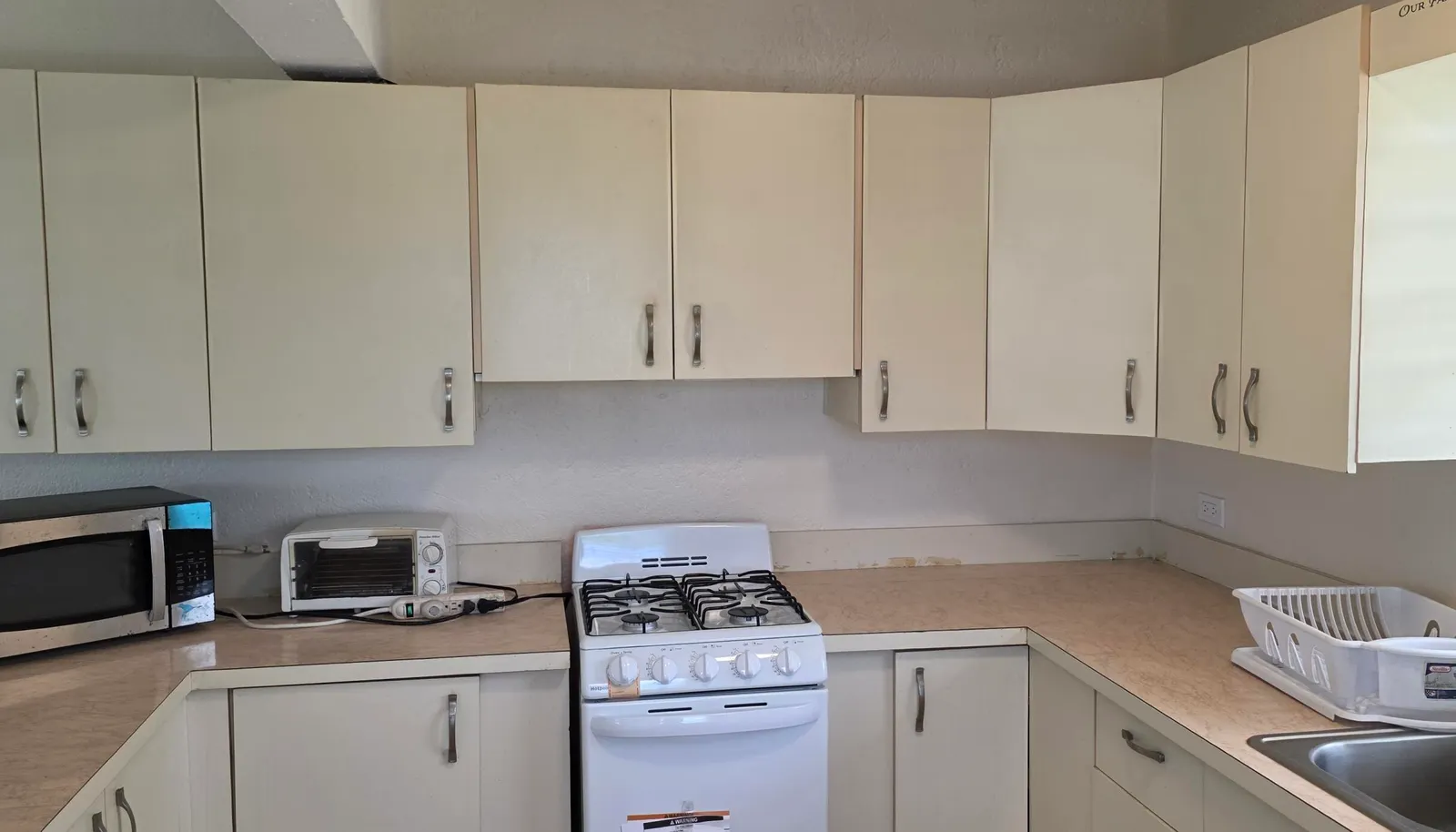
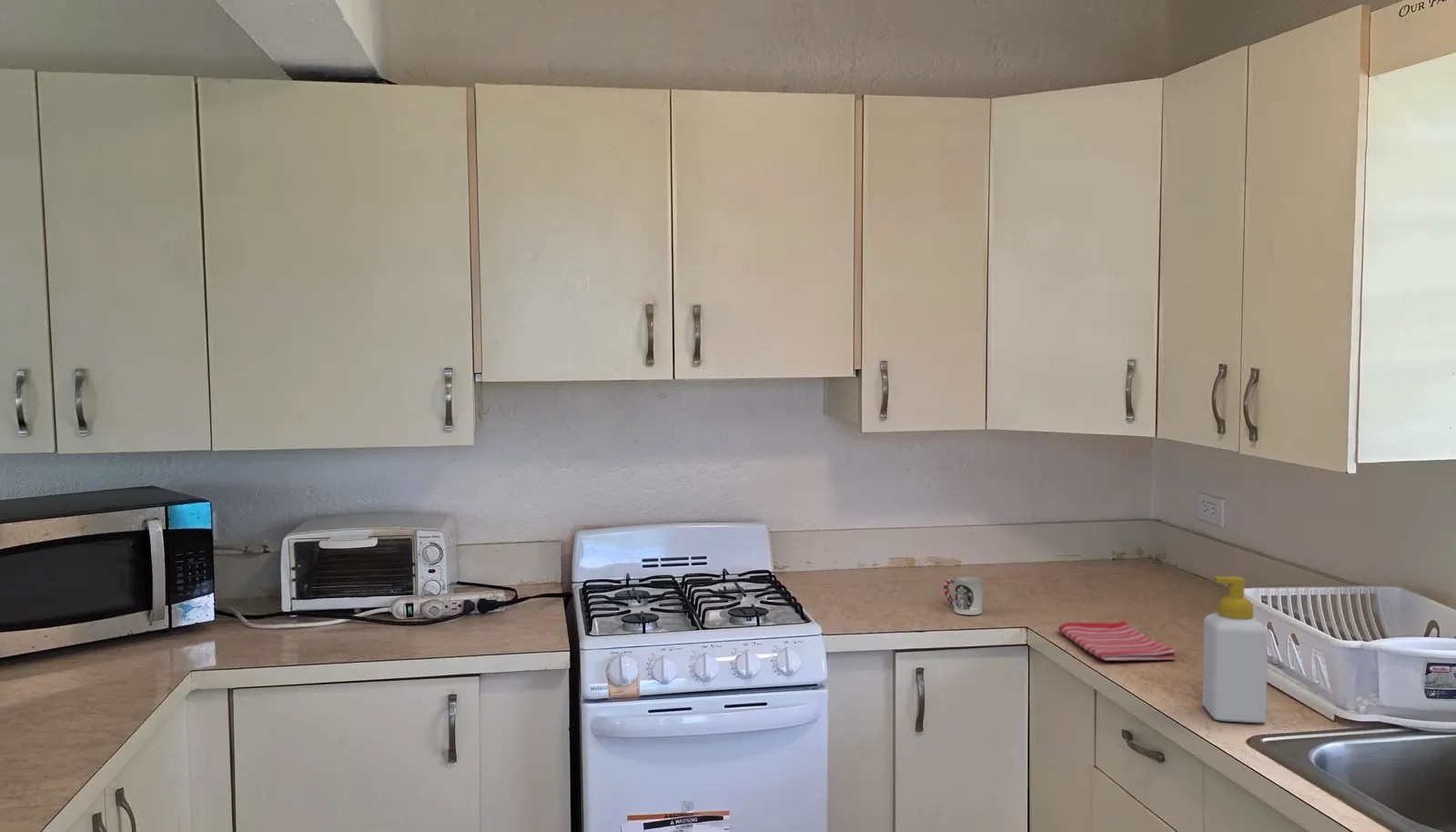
+ cup [943,575,984,615]
+ soap bottle [1201,575,1269,724]
+ dish towel [1057,620,1178,662]
